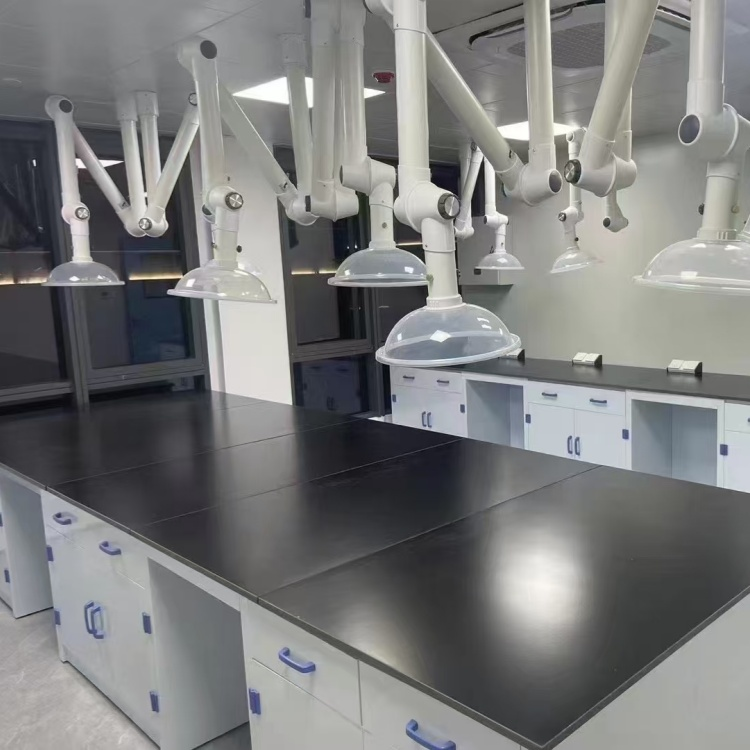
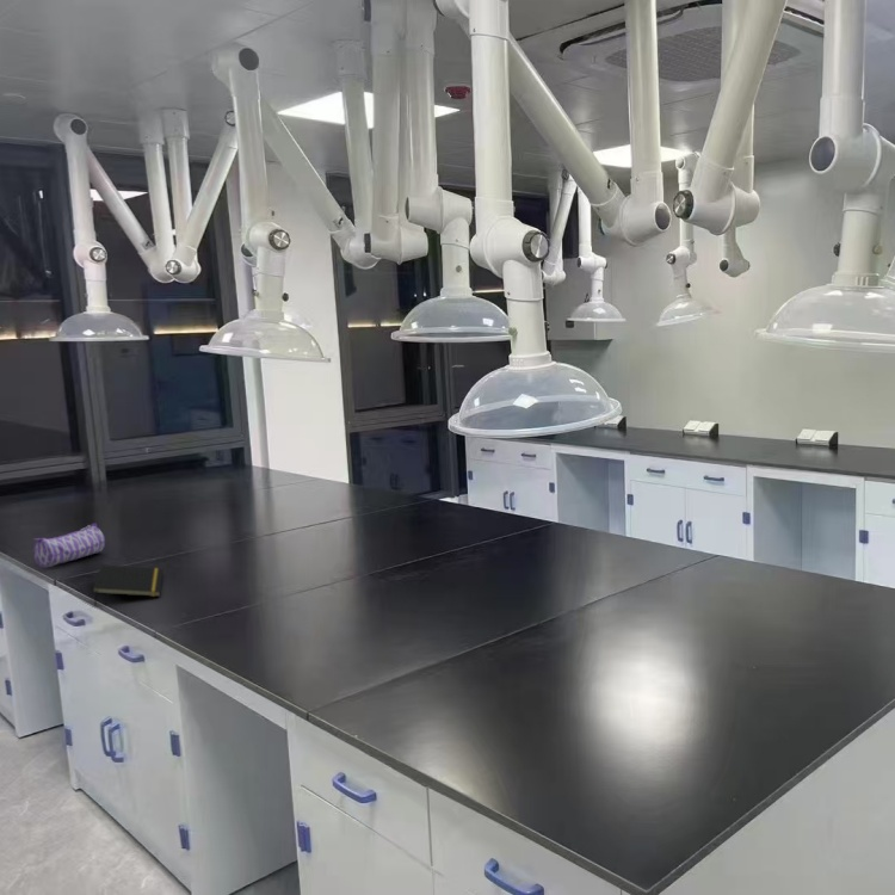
+ notepad [91,563,163,607]
+ pencil case [32,523,106,569]
